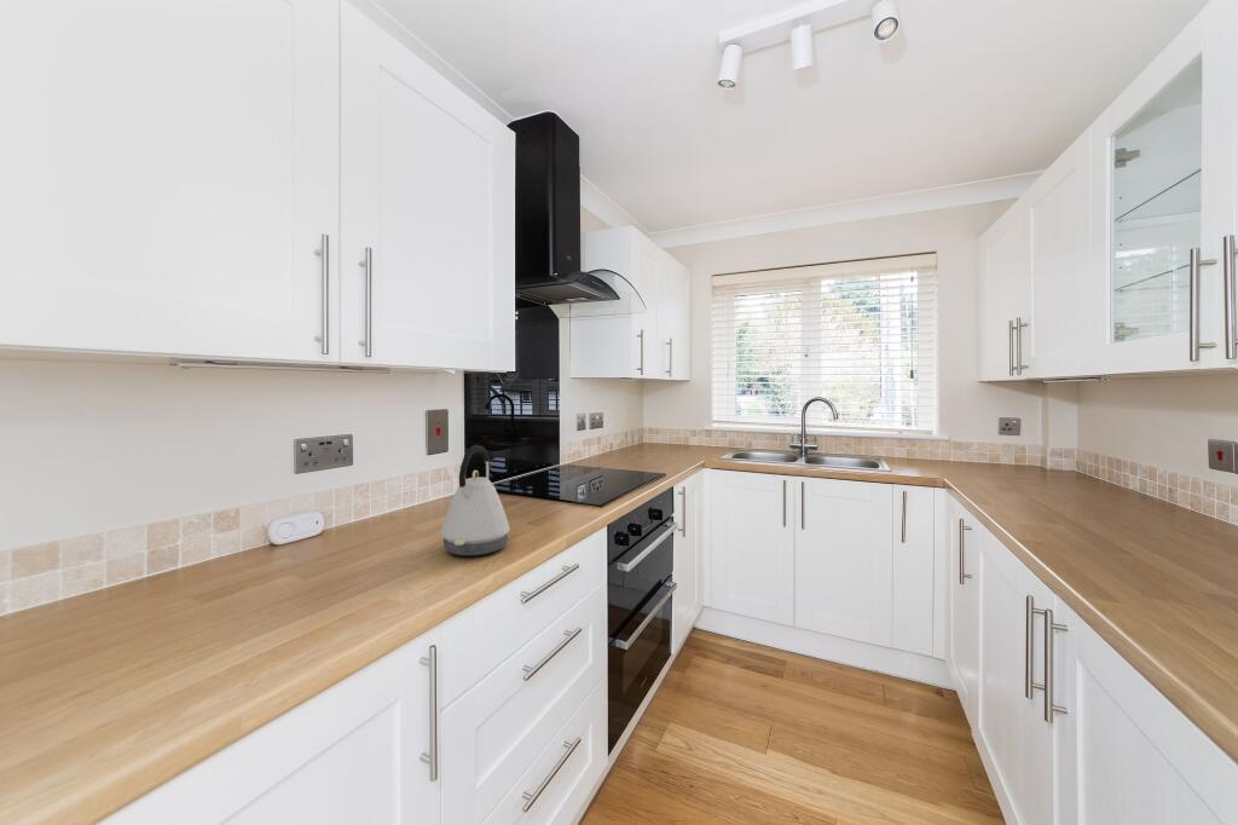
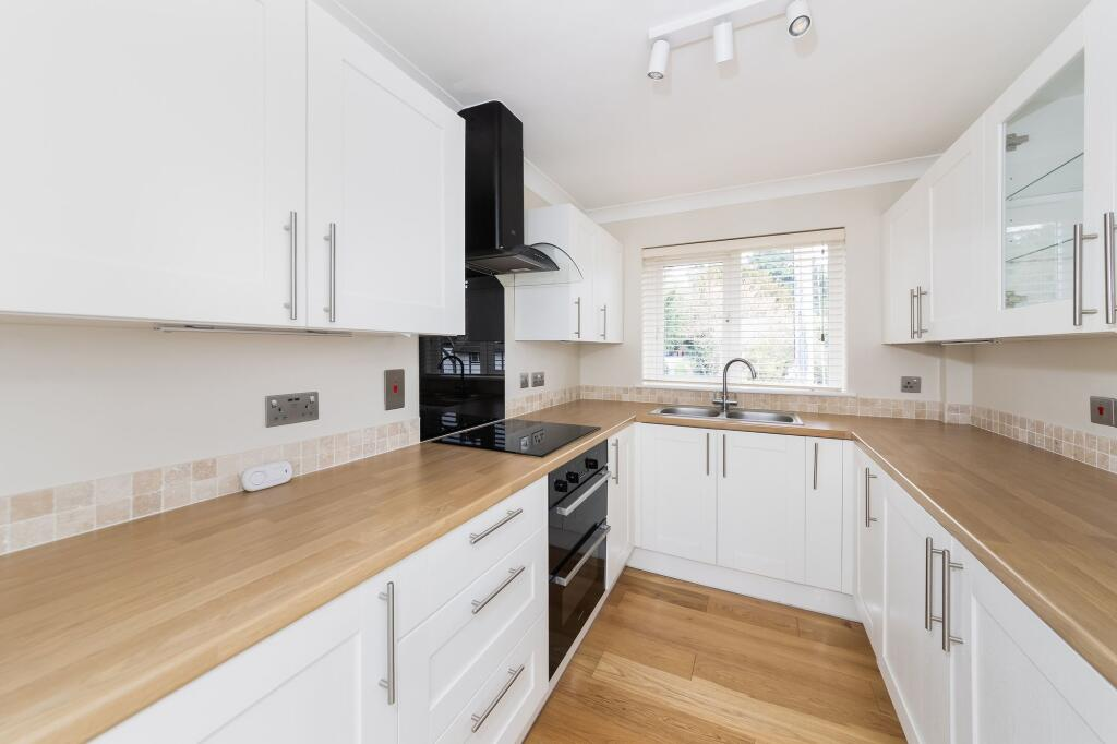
- kettle [440,444,511,556]
